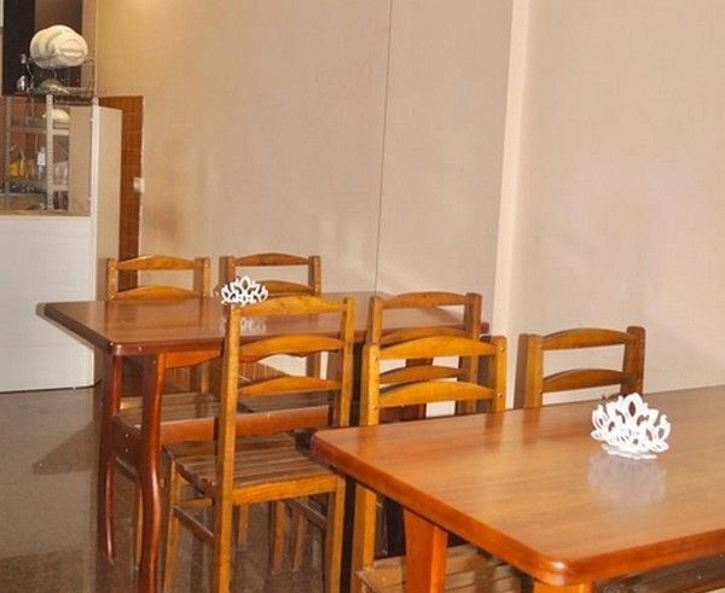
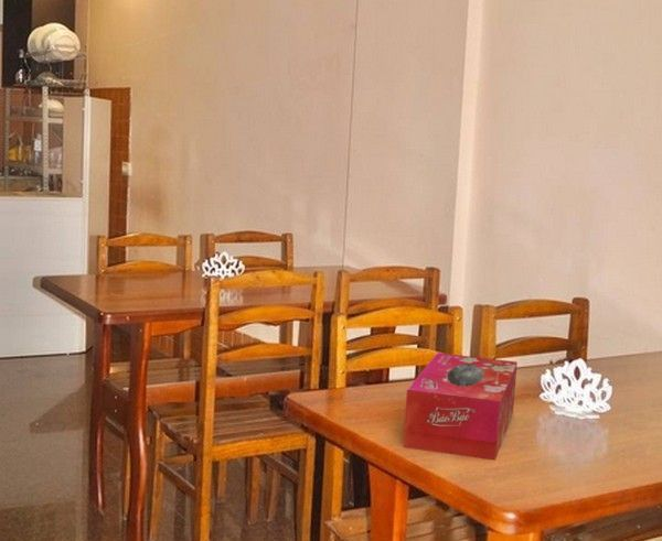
+ tissue box [402,351,519,462]
